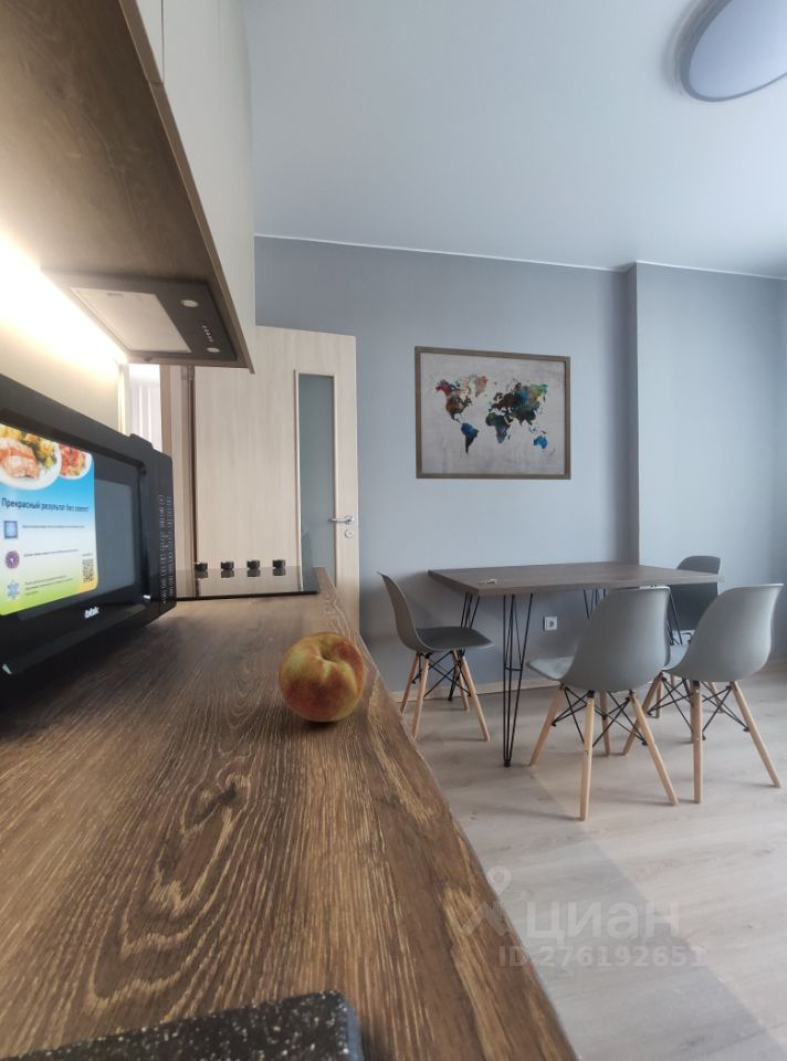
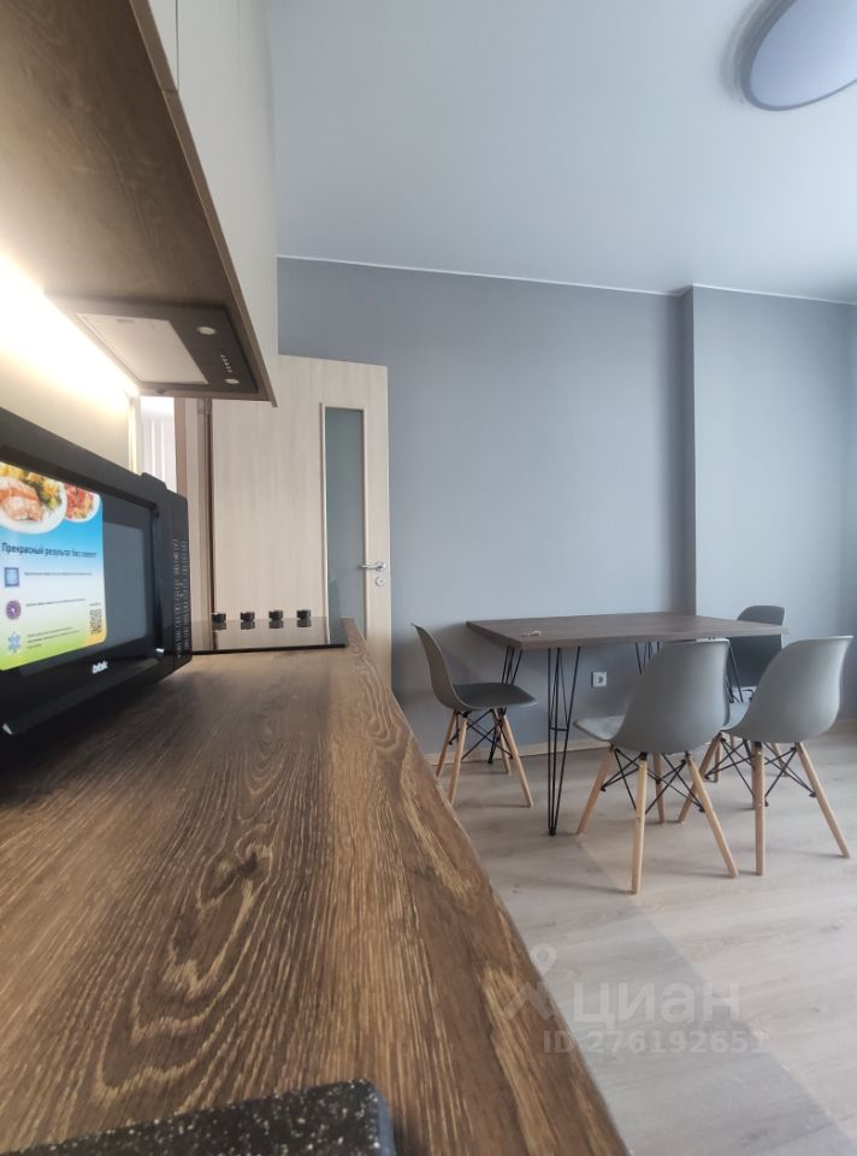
- fruit [277,631,366,723]
- wall art [413,345,573,481]
